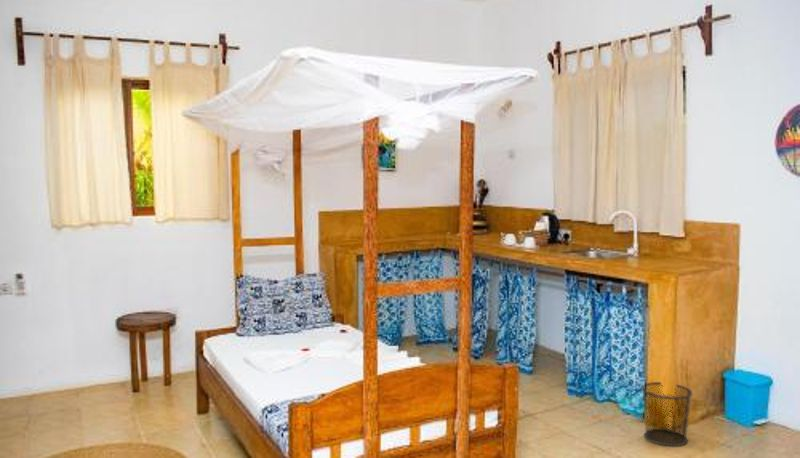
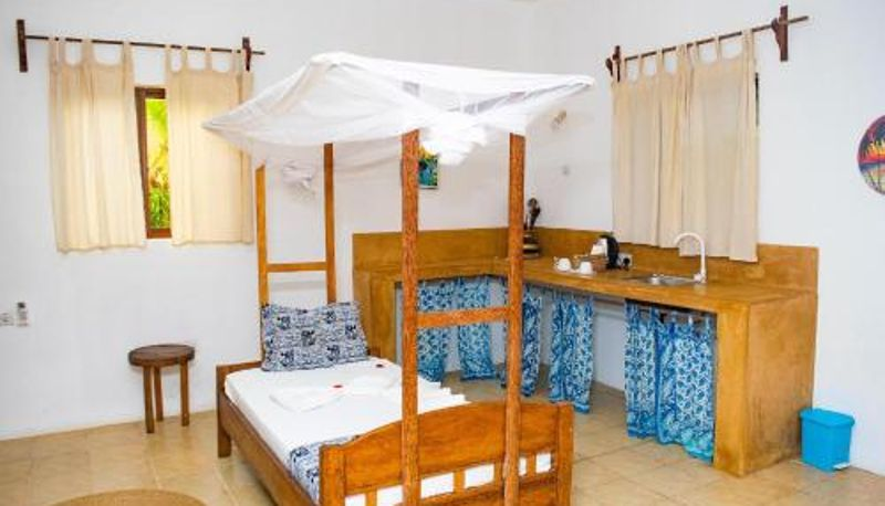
- waste bin [640,381,694,447]
